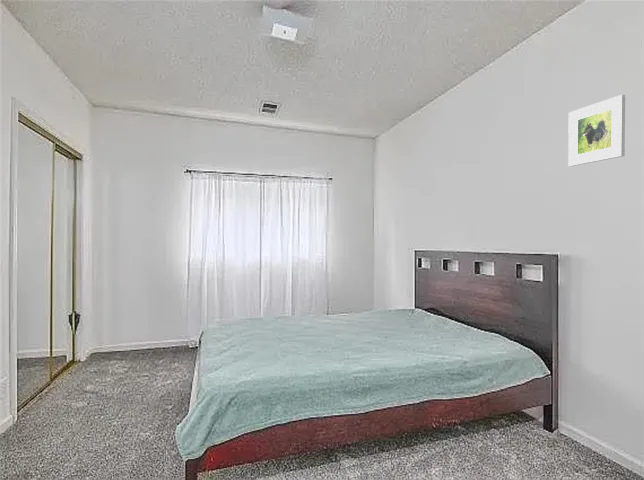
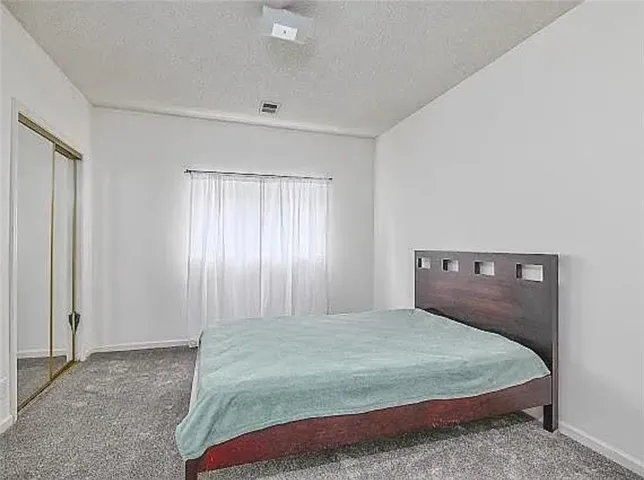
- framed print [567,94,626,167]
